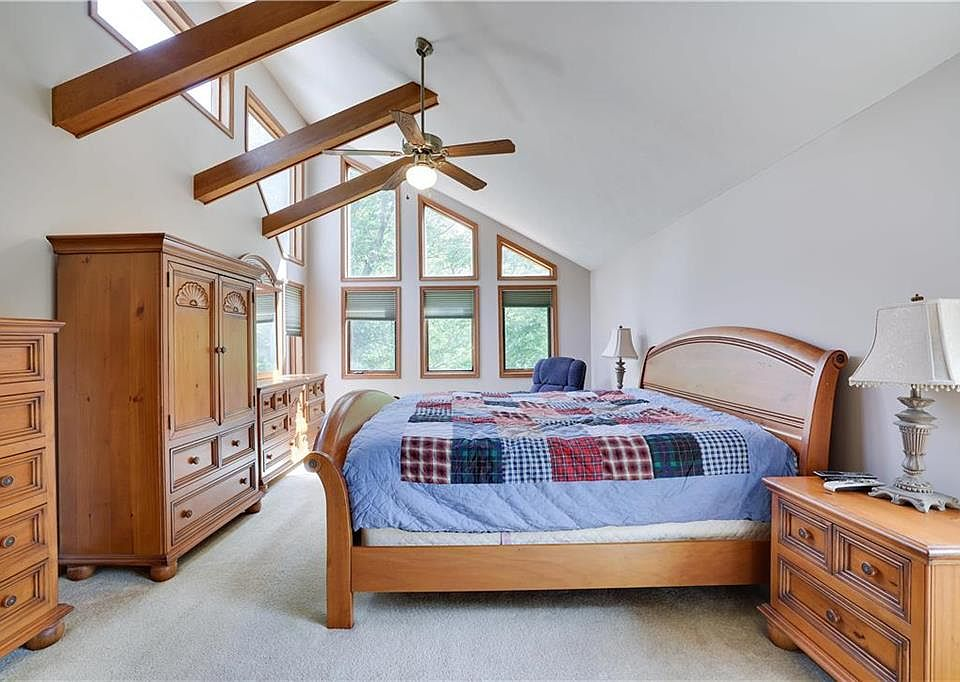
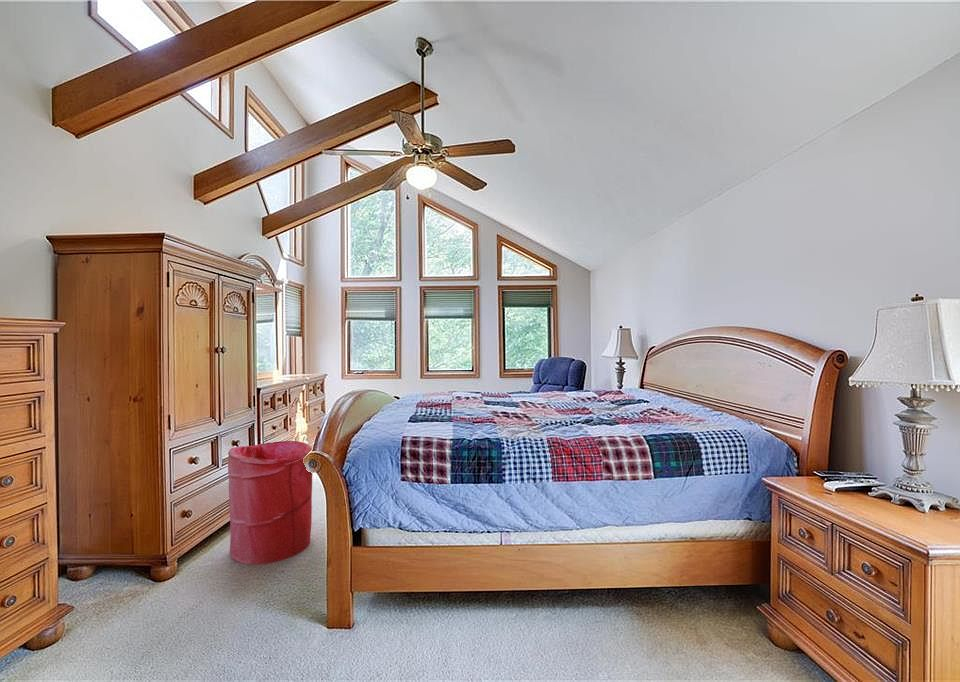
+ laundry hamper [227,440,313,565]
